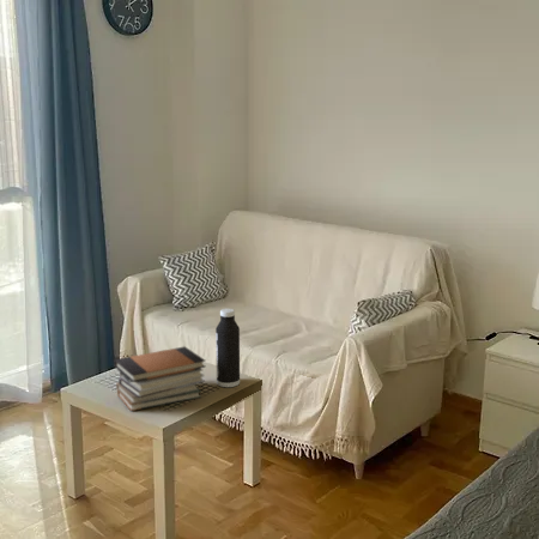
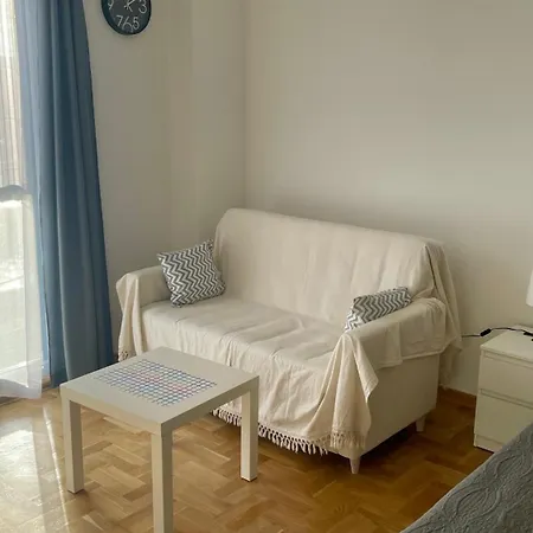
- book stack [114,345,207,412]
- water bottle [214,308,241,388]
